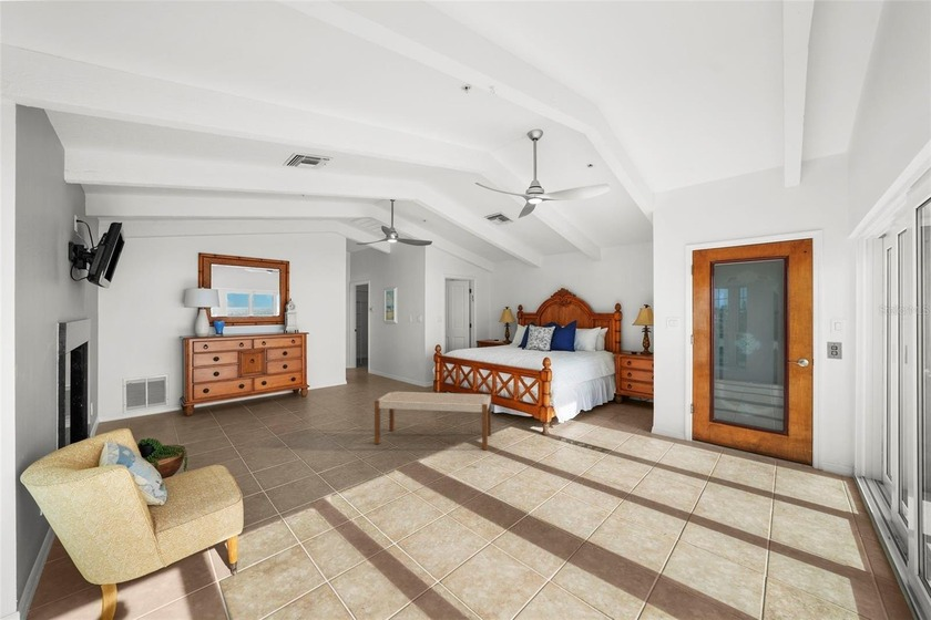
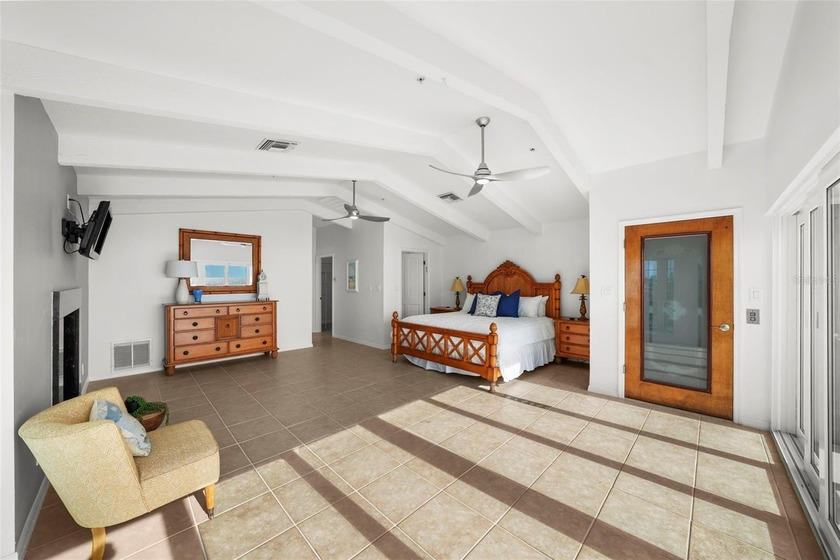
- bench [374,390,492,451]
